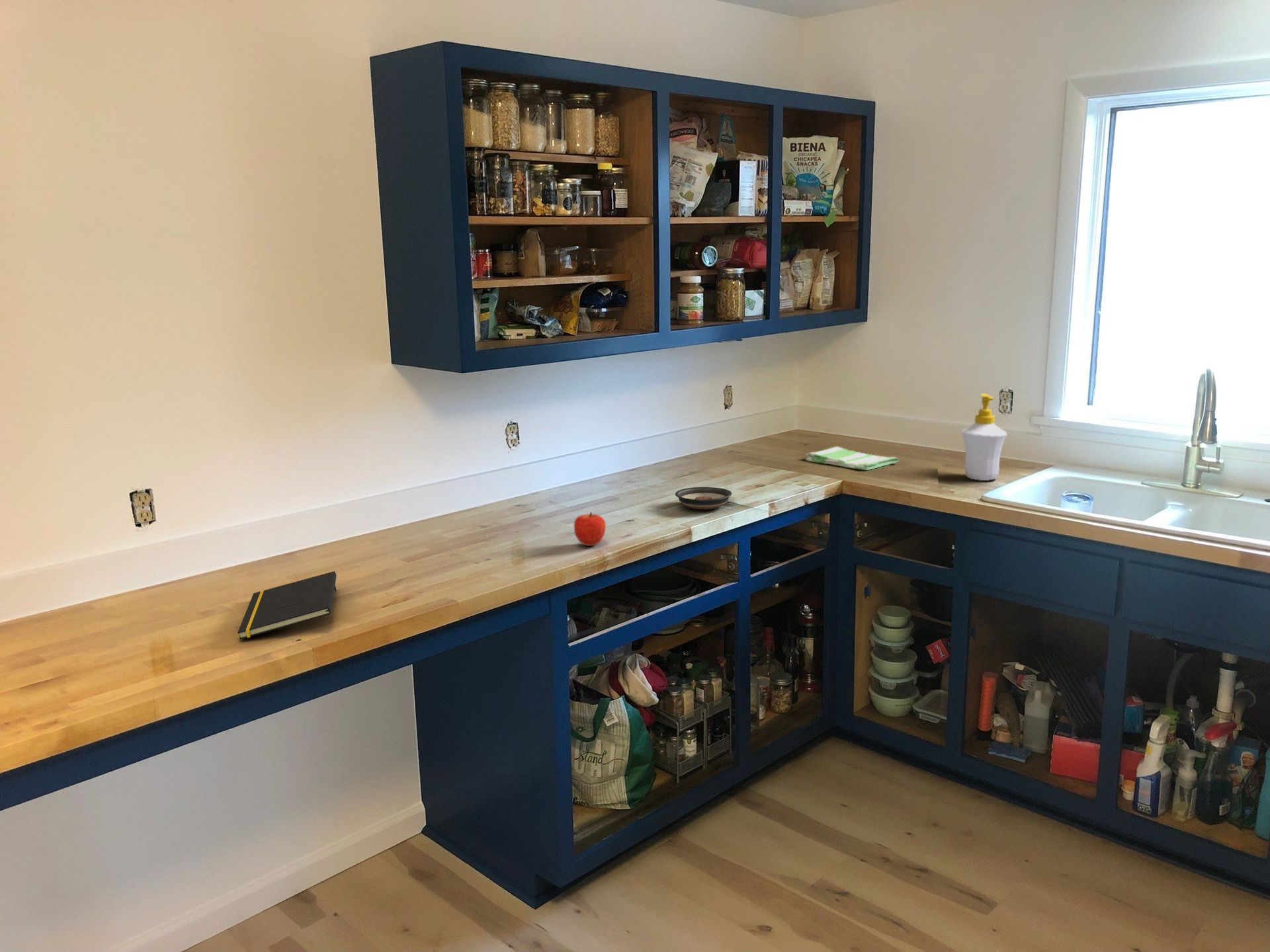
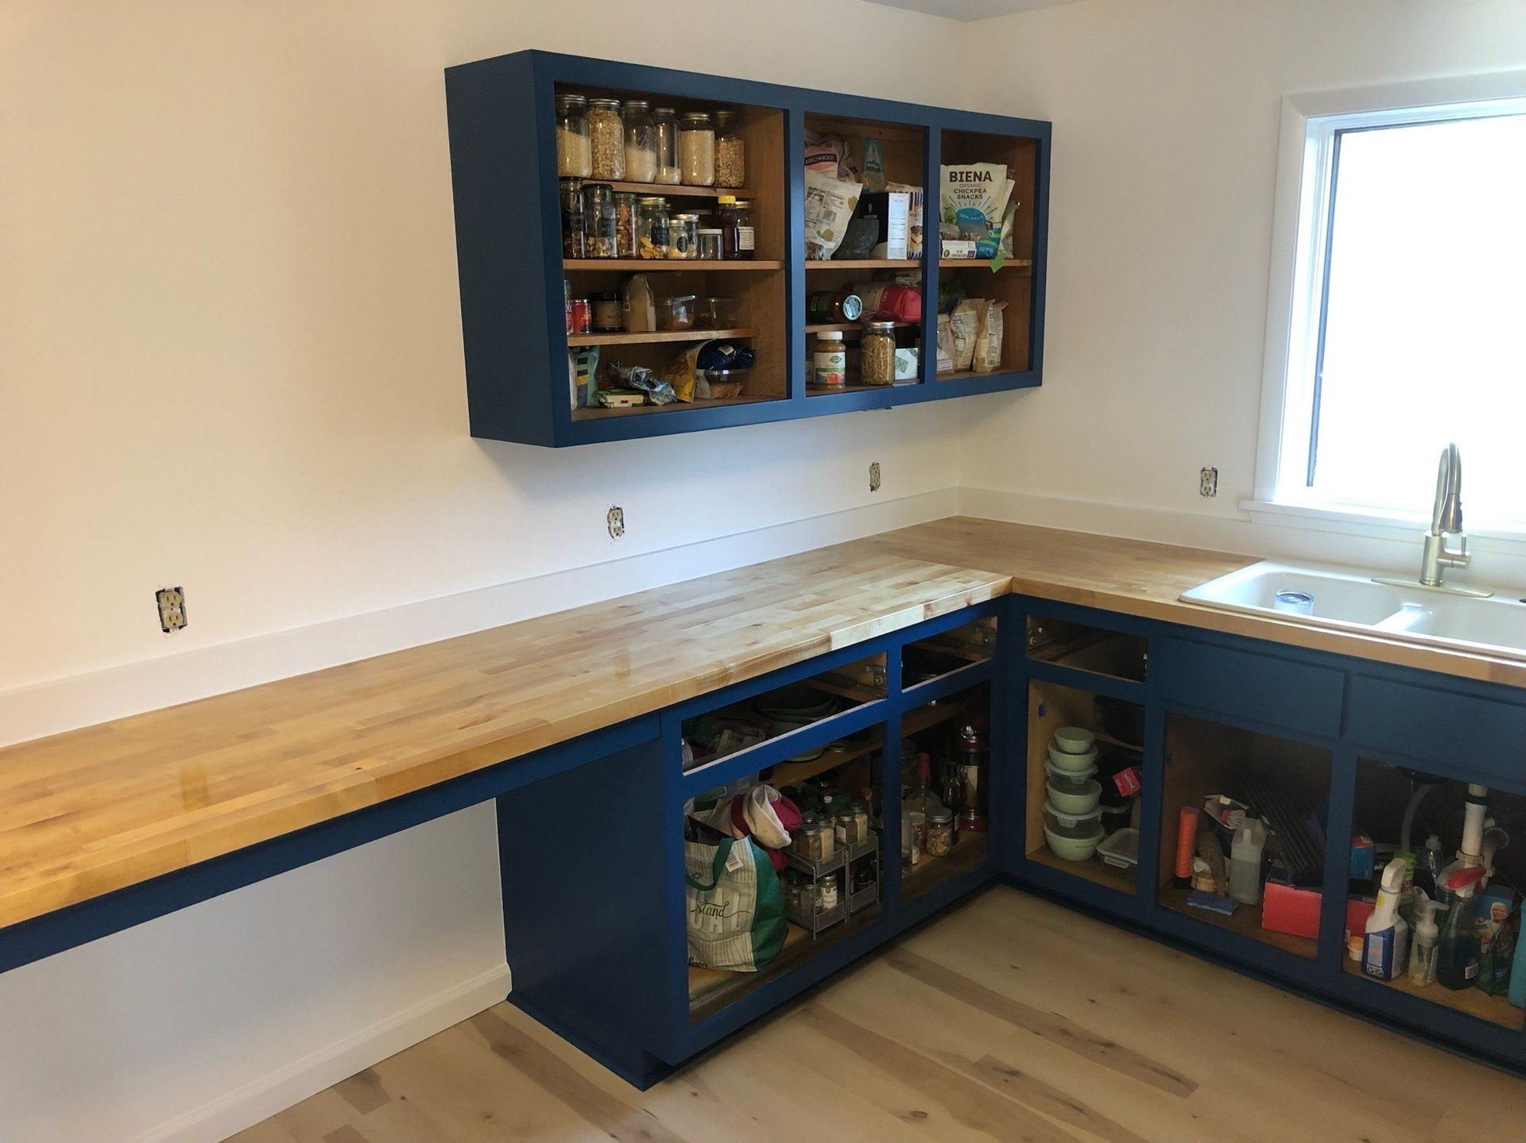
- fruit [573,512,607,547]
- saucer [675,487,732,510]
- notepad [237,571,337,640]
- dish towel [805,446,900,471]
- soap bottle [960,393,1007,481]
